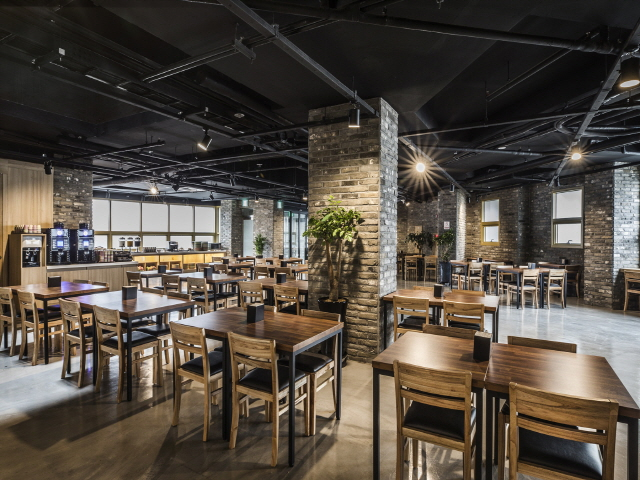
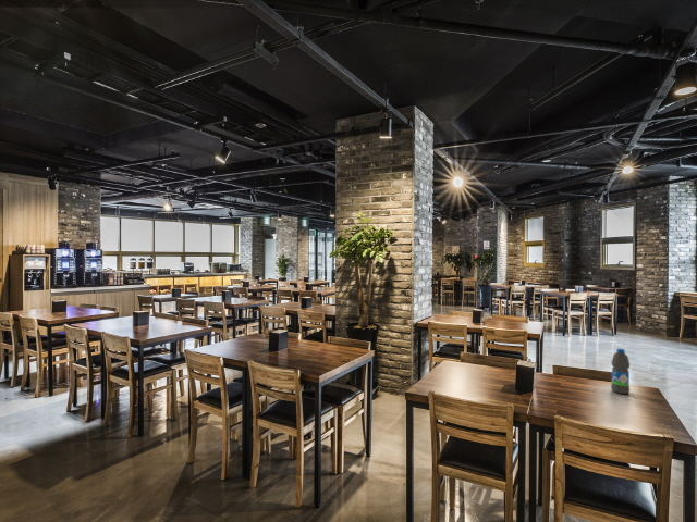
+ water bottle [610,348,631,395]
